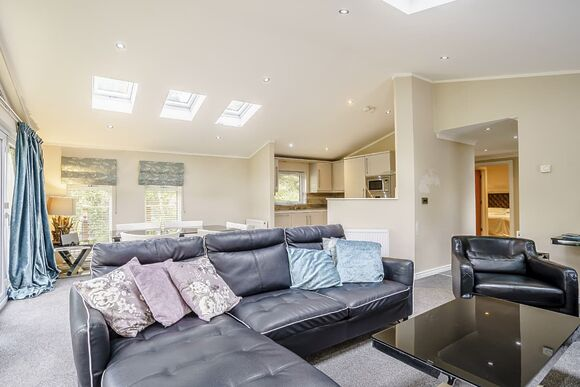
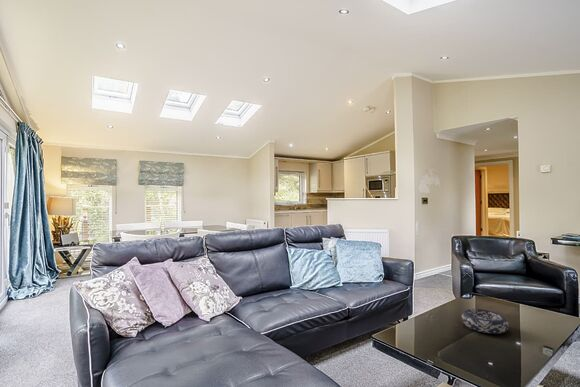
+ decorative bowl [460,308,510,335]
